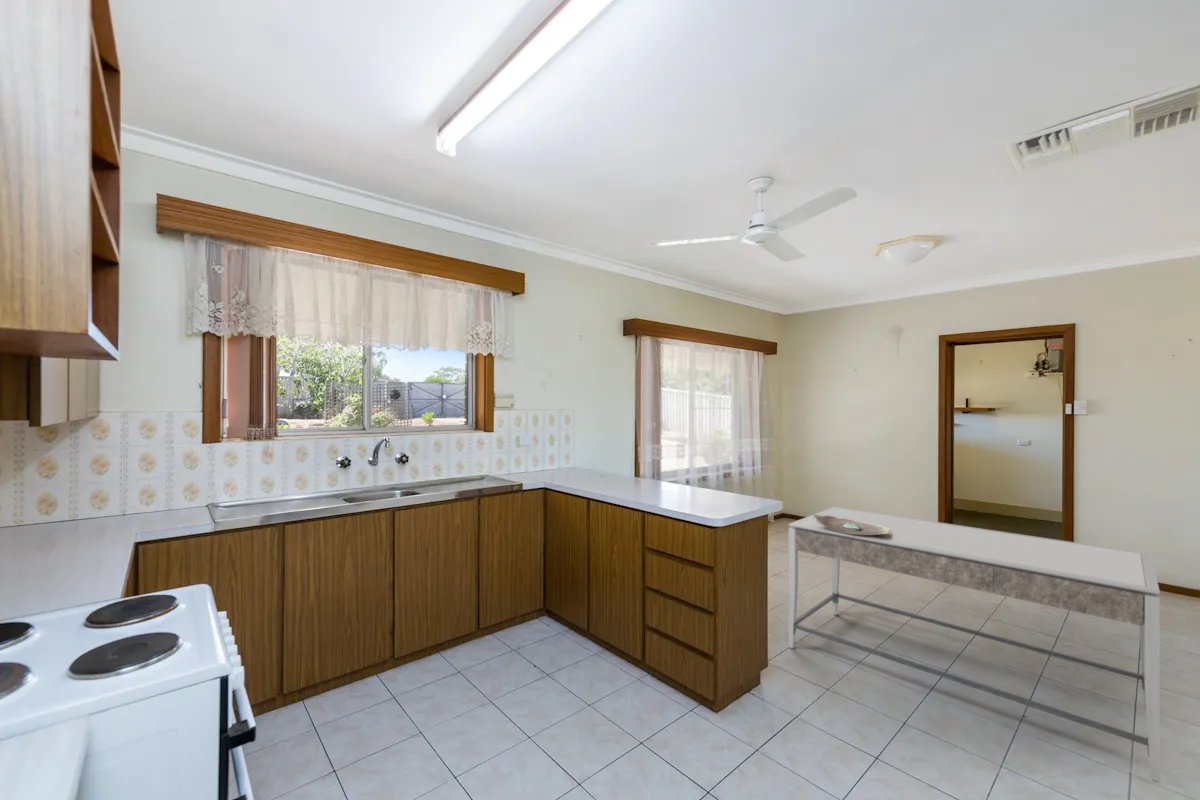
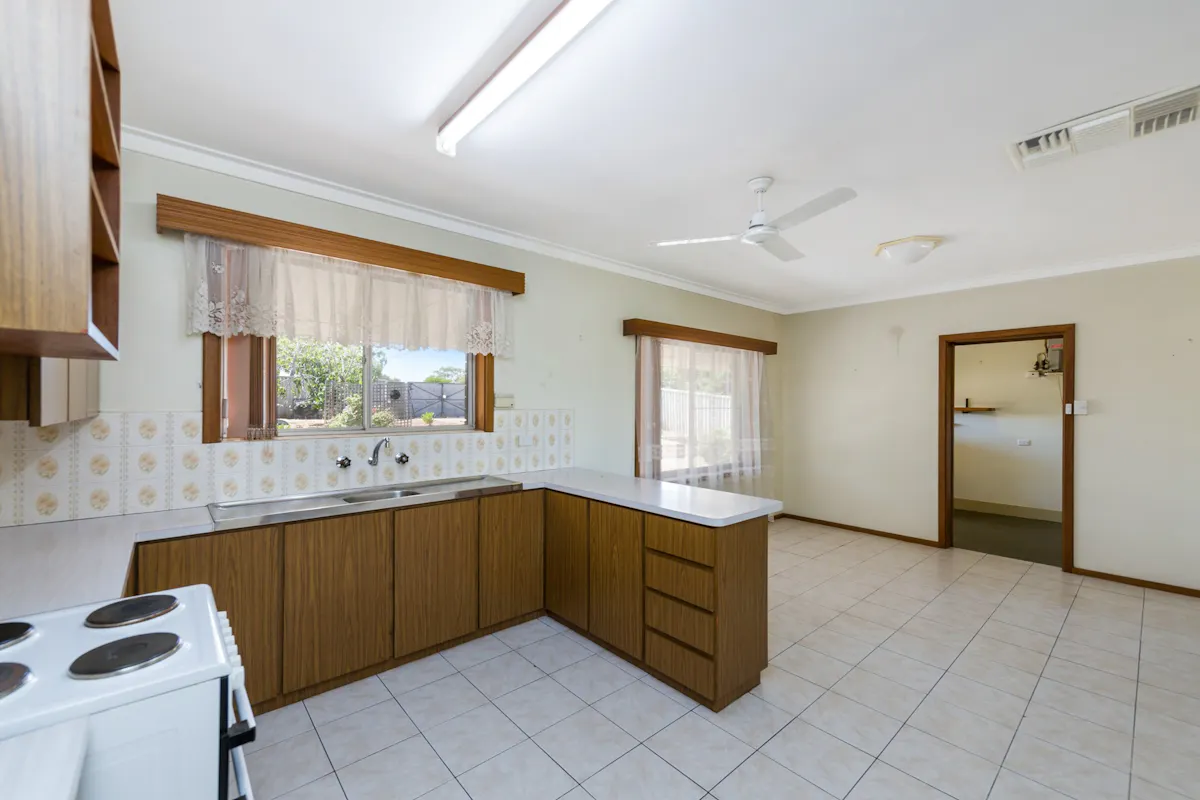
- decorative bowl [812,514,893,535]
- dining table [788,506,1161,784]
